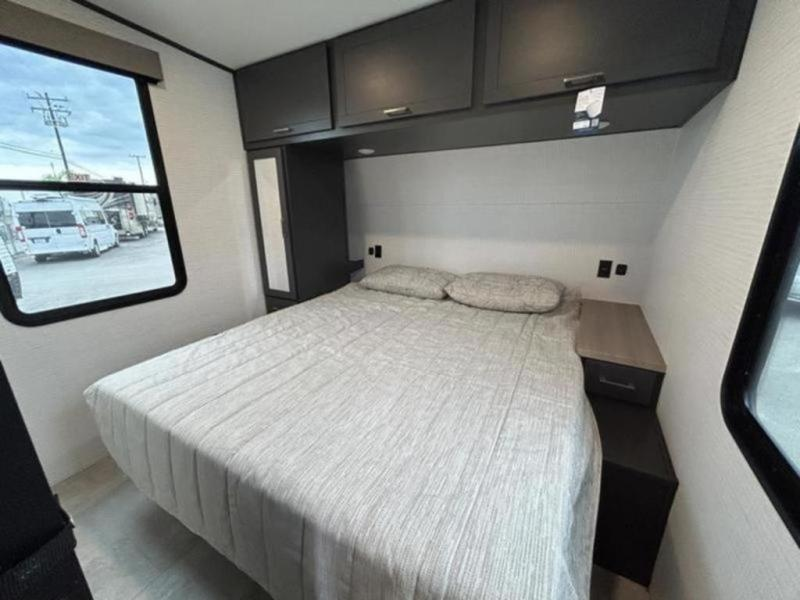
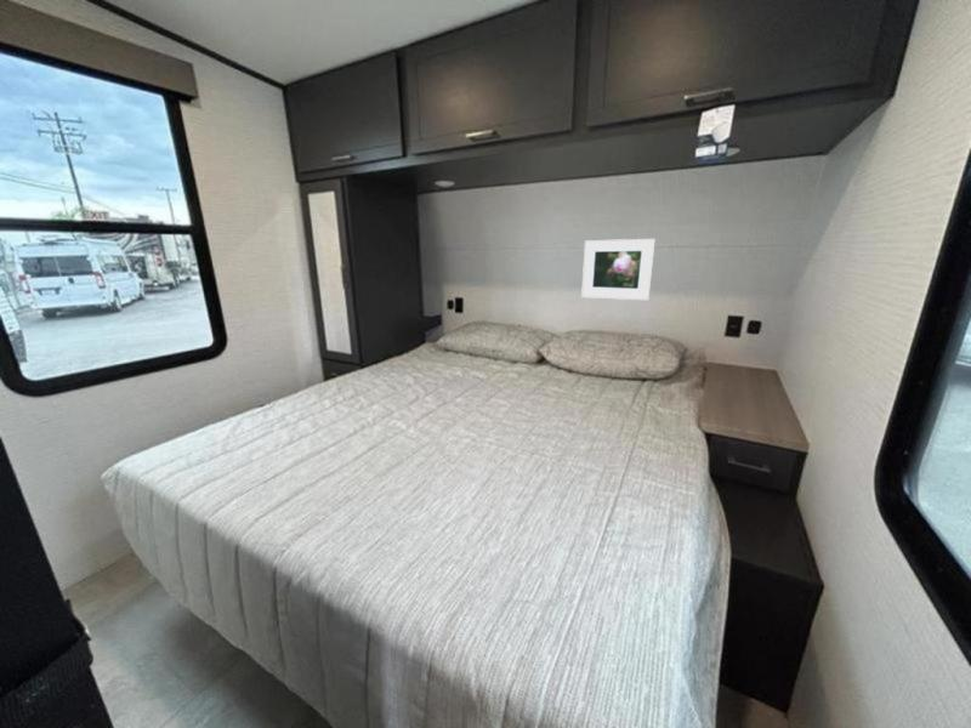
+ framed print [580,238,657,301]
